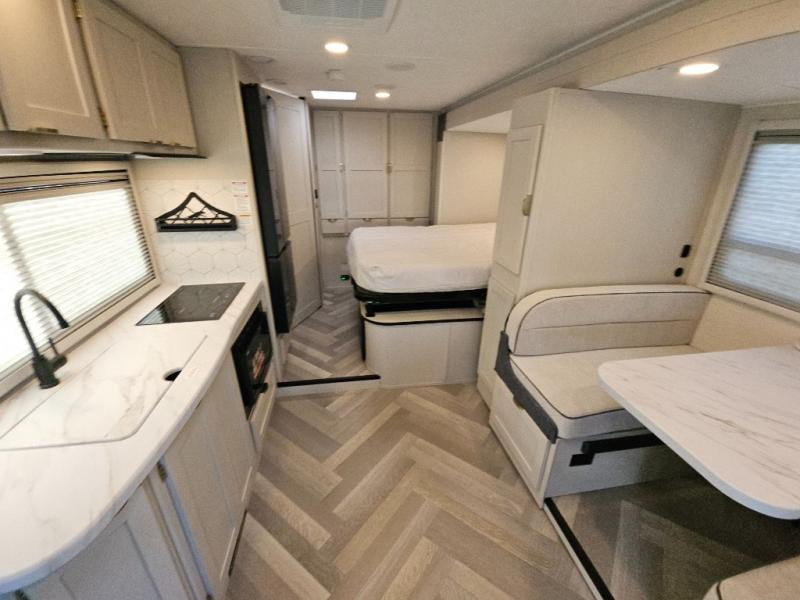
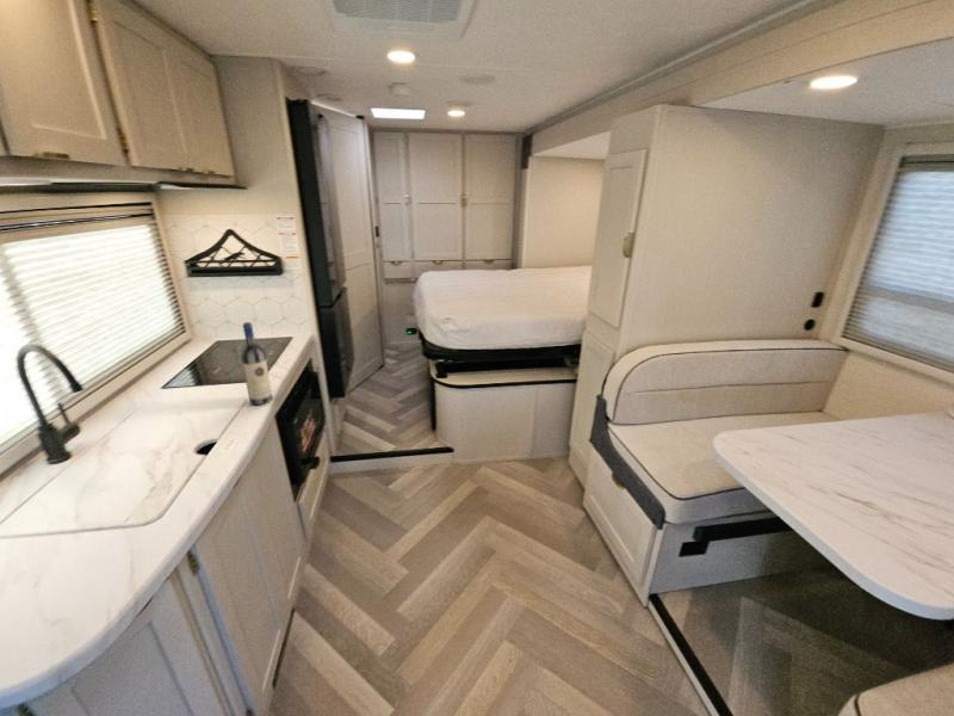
+ wine bottle [240,321,274,406]
